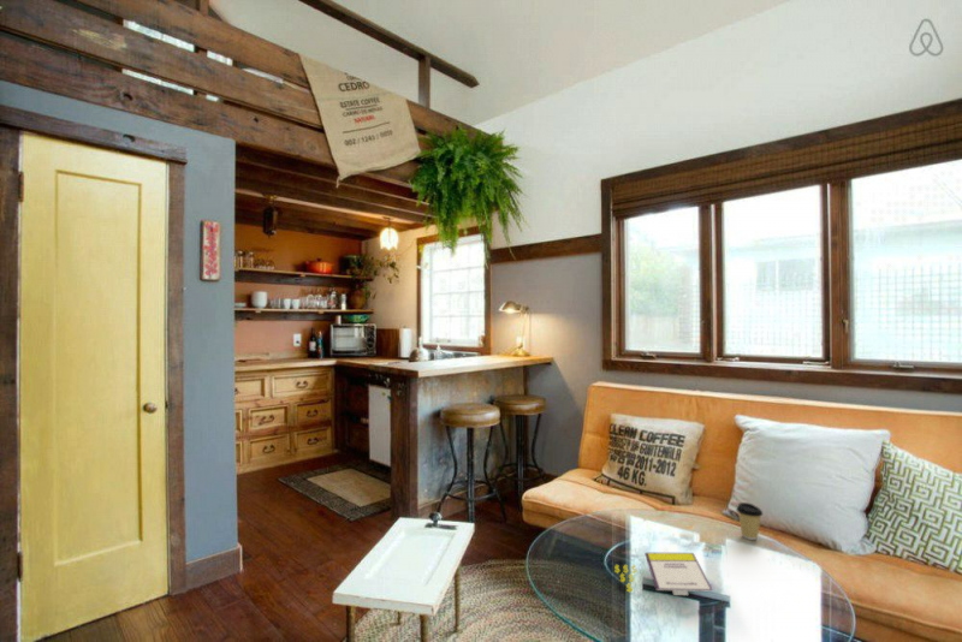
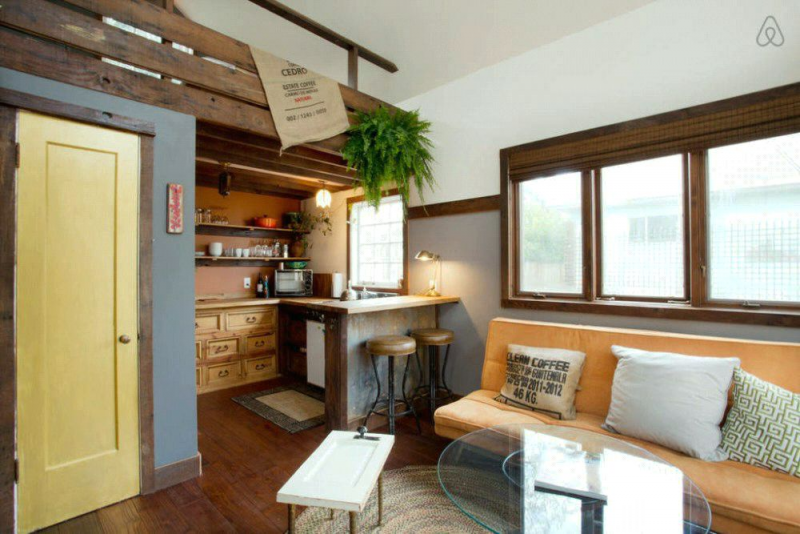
- coffee cup [735,501,764,541]
- board game [613,552,714,596]
